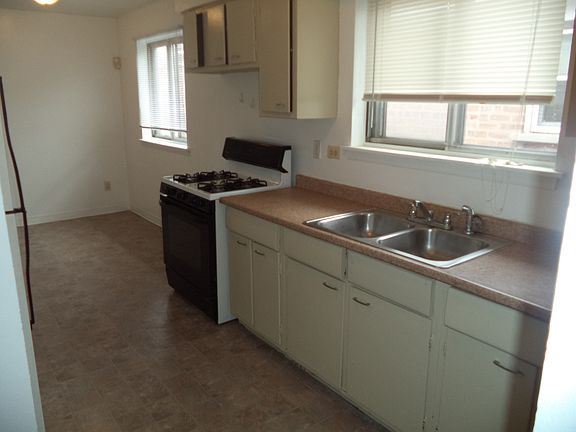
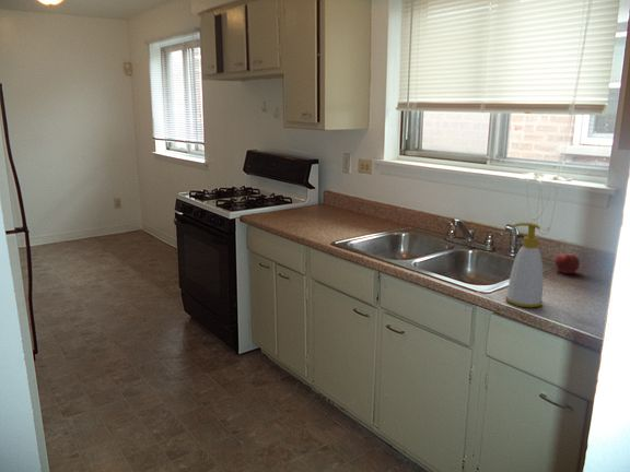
+ soap bottle [504,222,544,308]
+ fruit [555,252,581,274]
